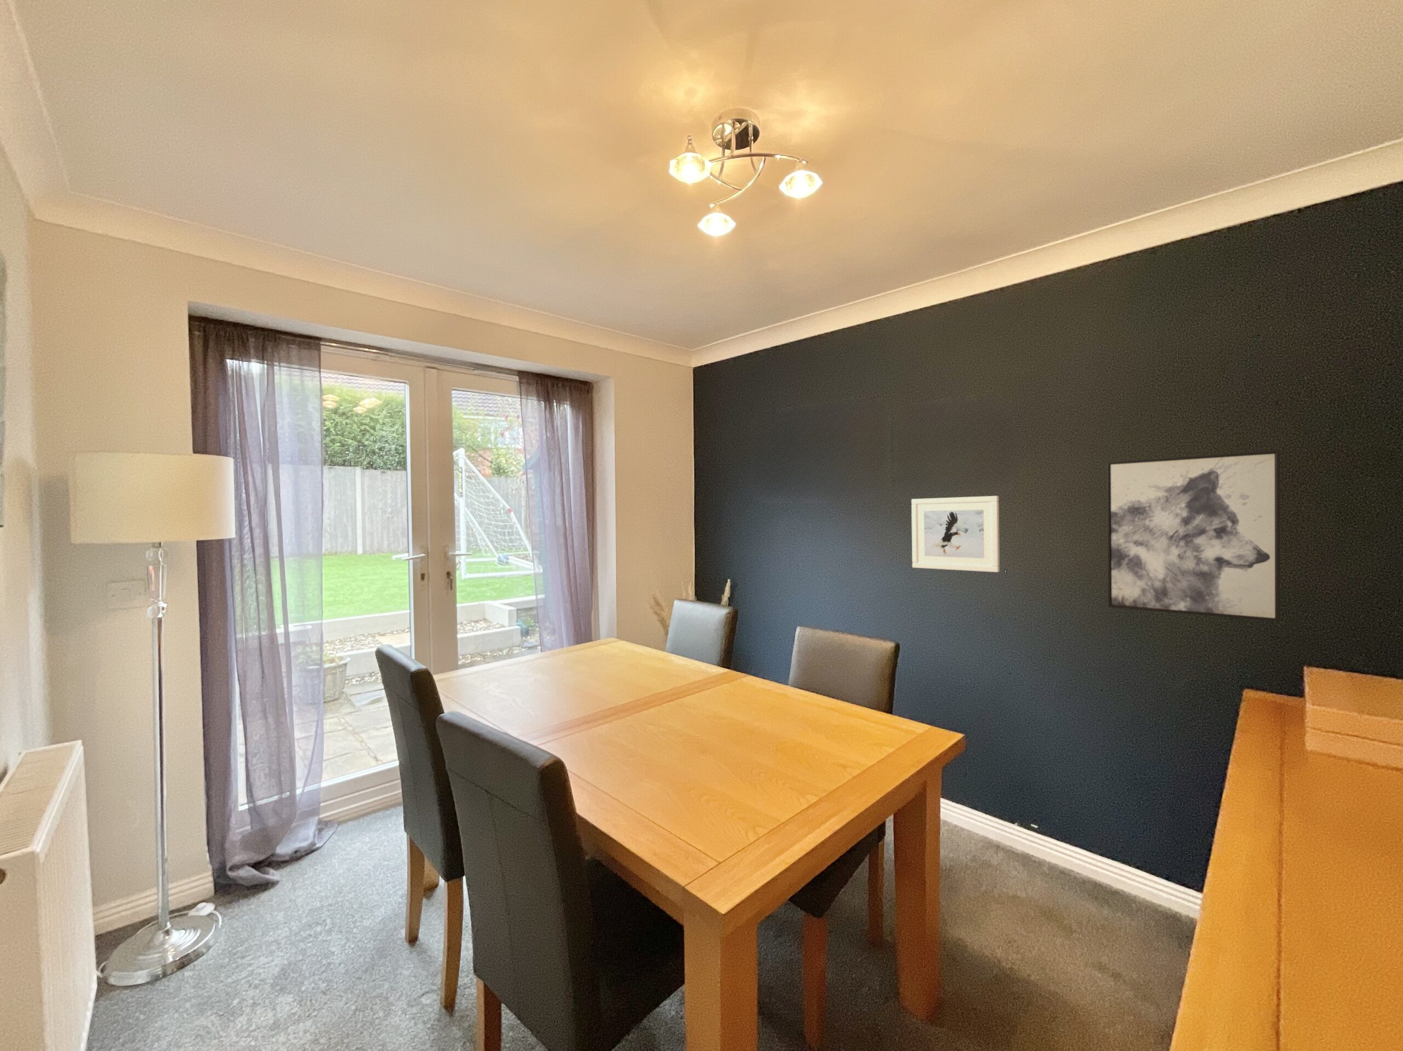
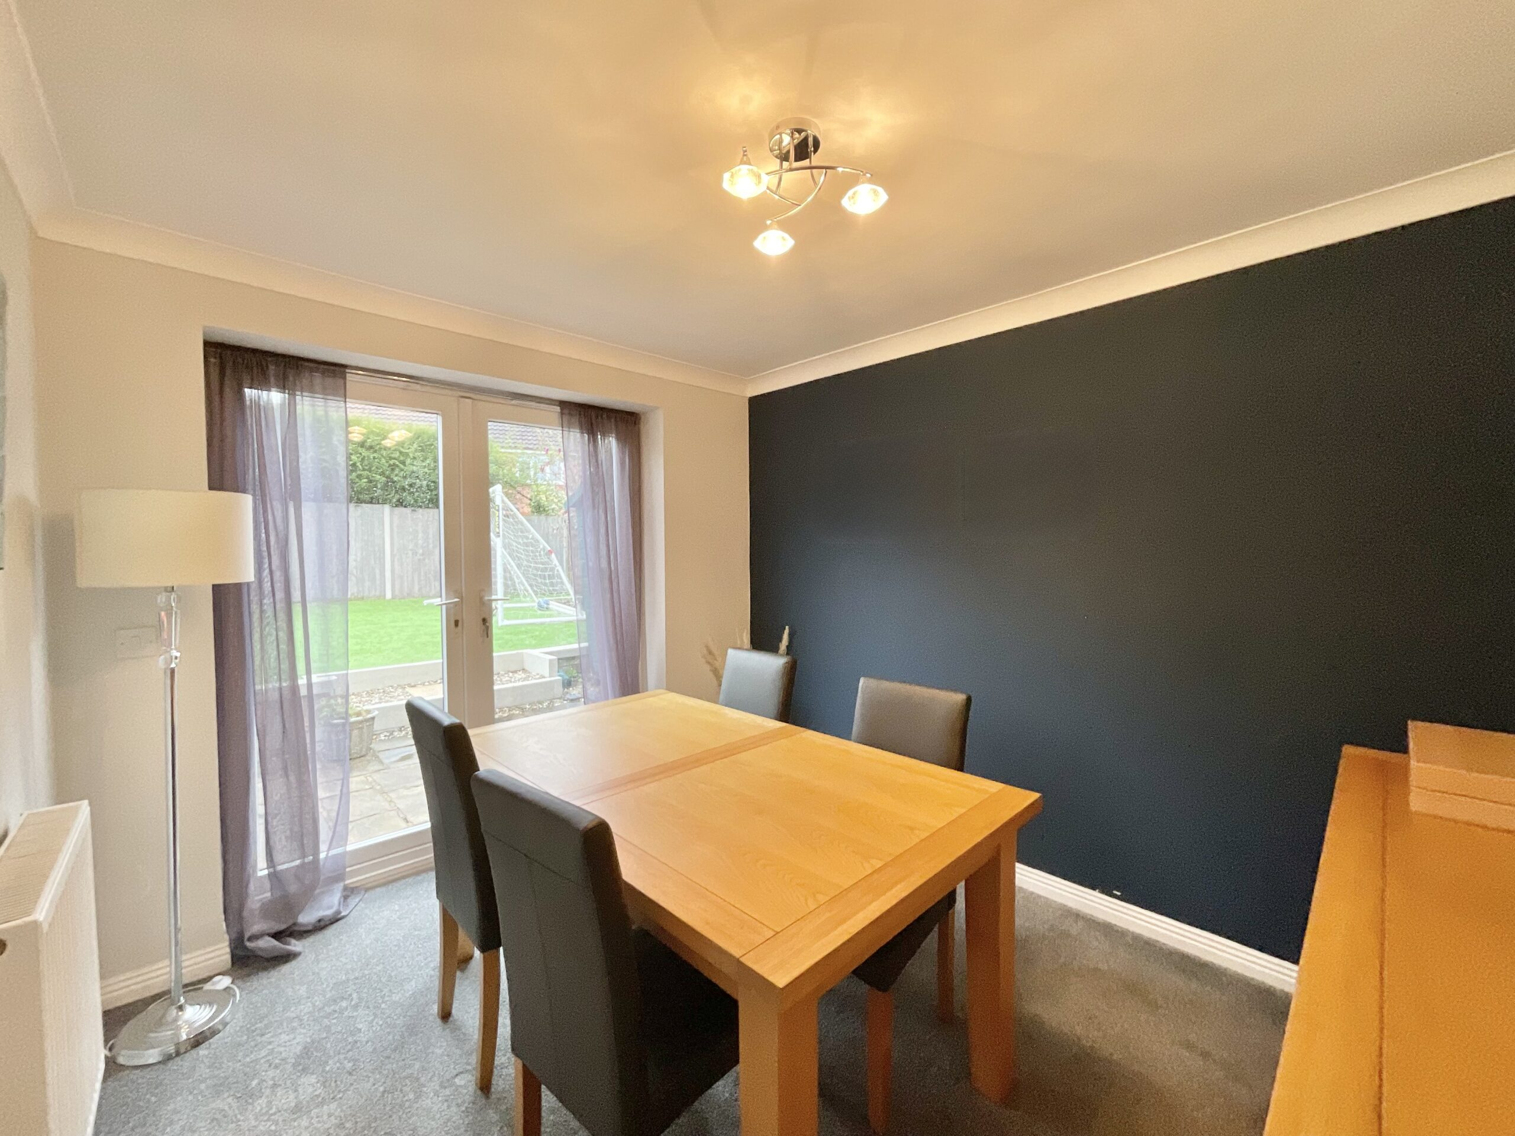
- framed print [911,496,1000,573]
- wall art [1107,449,1280,623]
